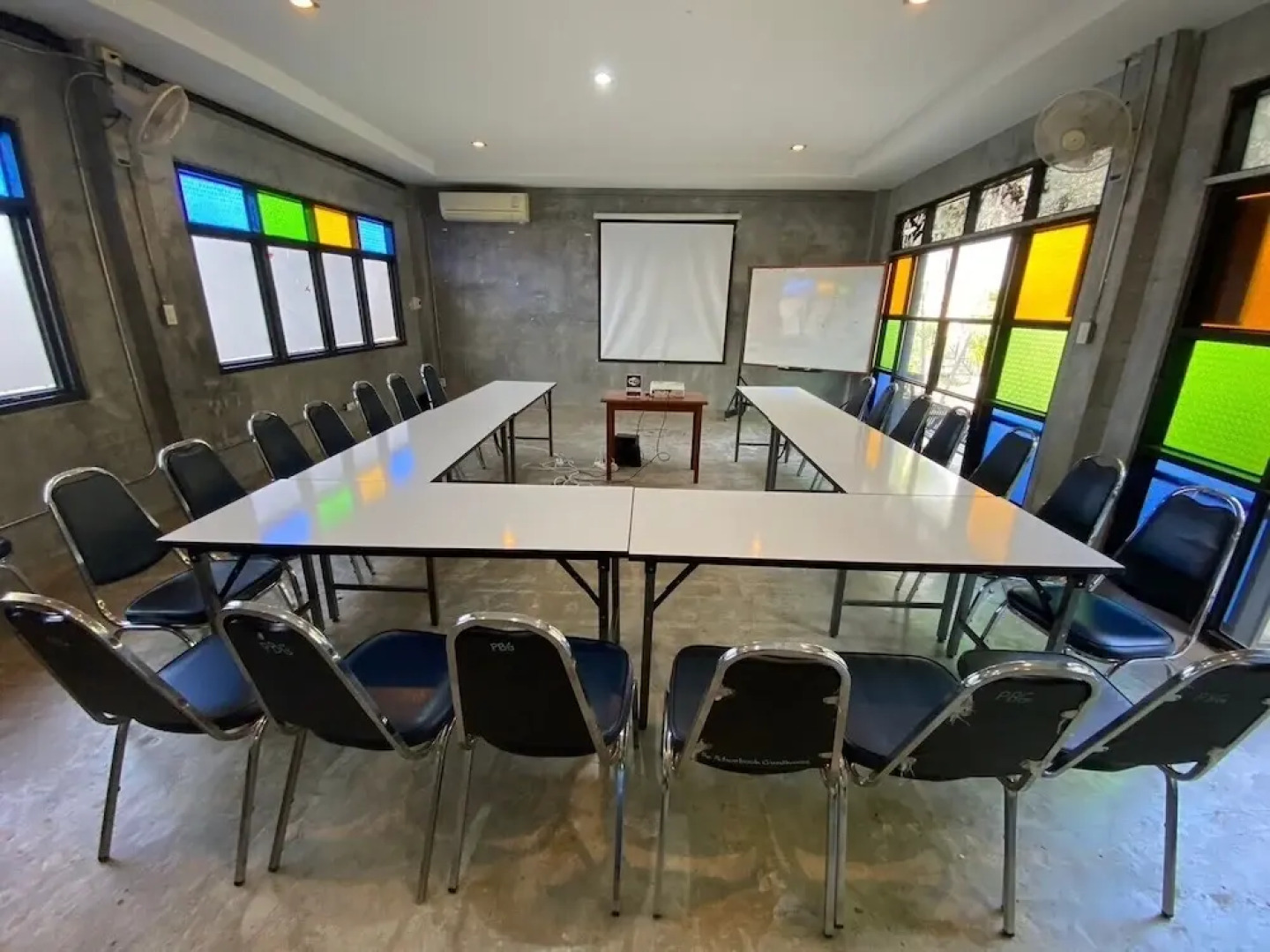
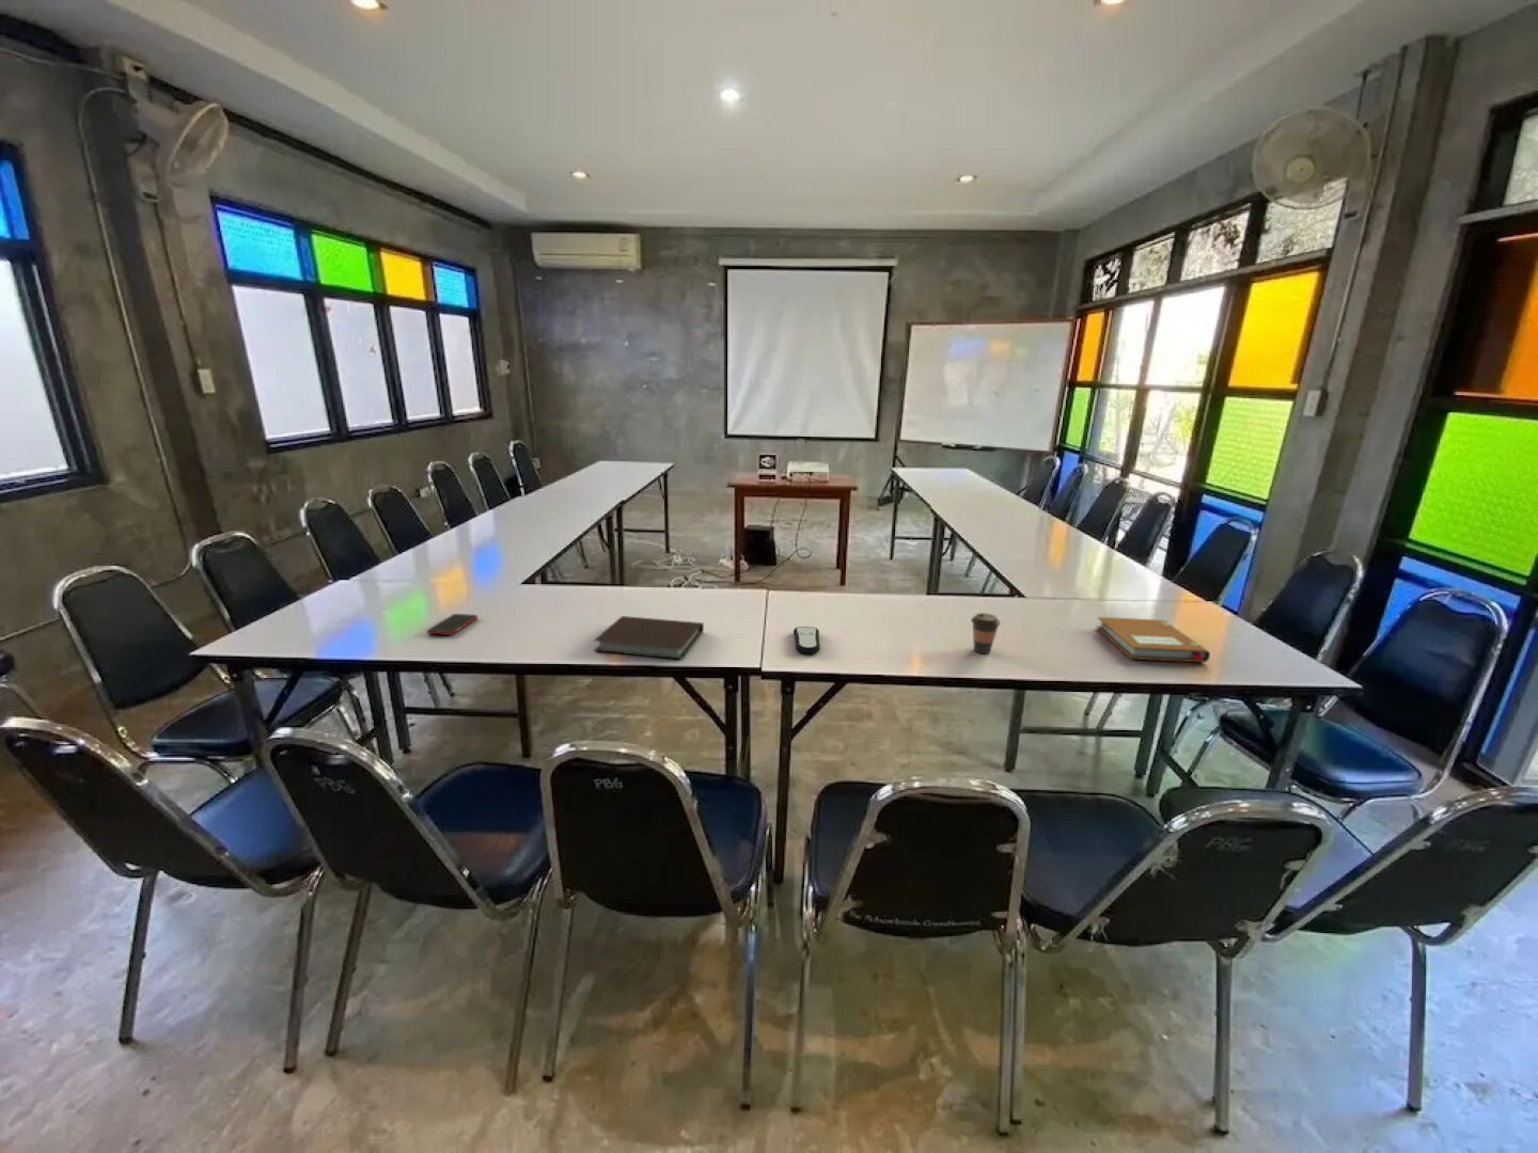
+ notebook [592,615,705,661]
+ notebook [1095,616,1211,662]
+ cell phone [426,613,478,636]
+ remote control [792,626,821,654]
+ coffee cup [970,612,1002,654]
